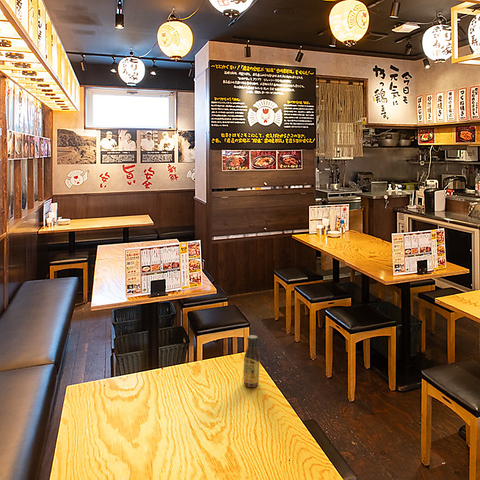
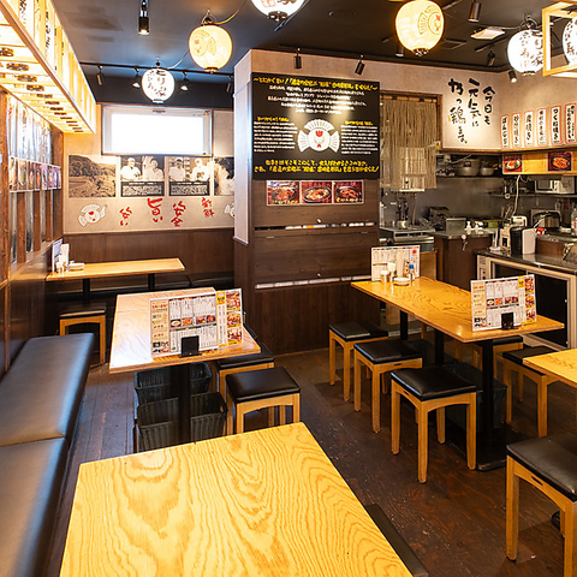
- sauce bottle [242,334,261,388]
